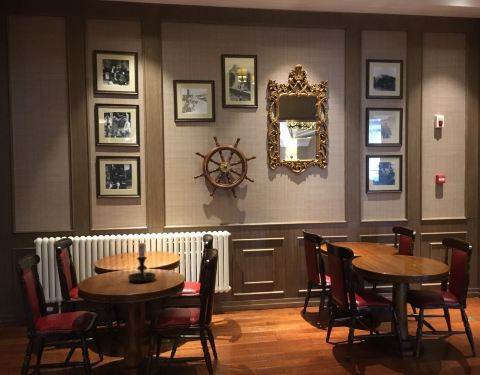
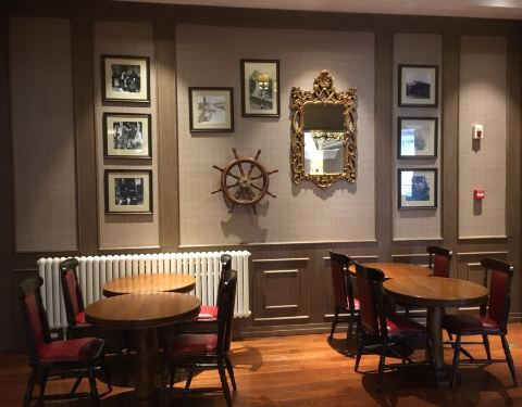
- candle holder [127,240,157,283]
